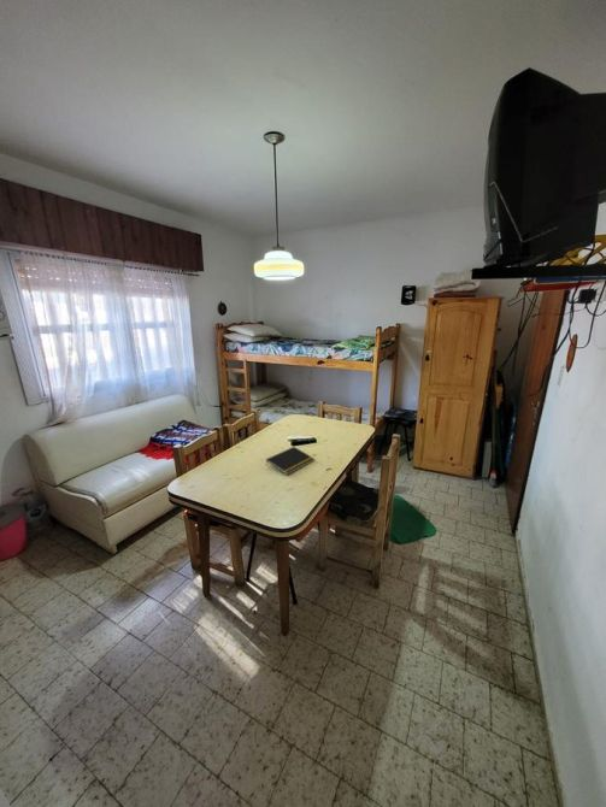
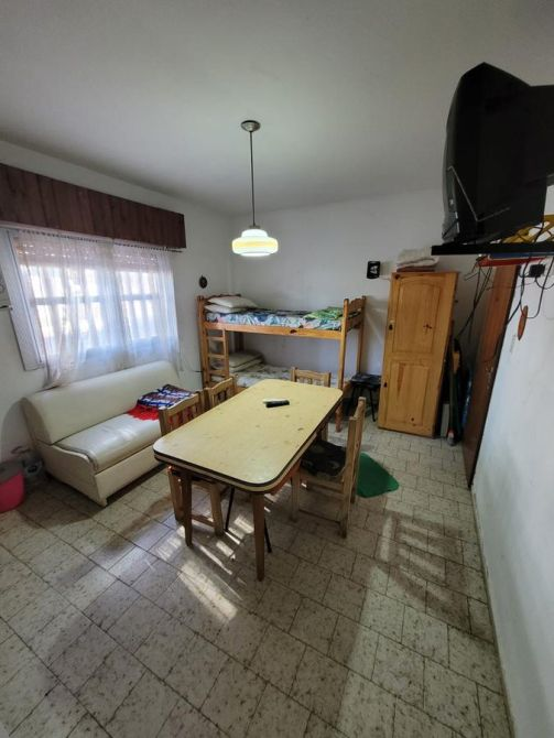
- notepad [265,446,316,476]
